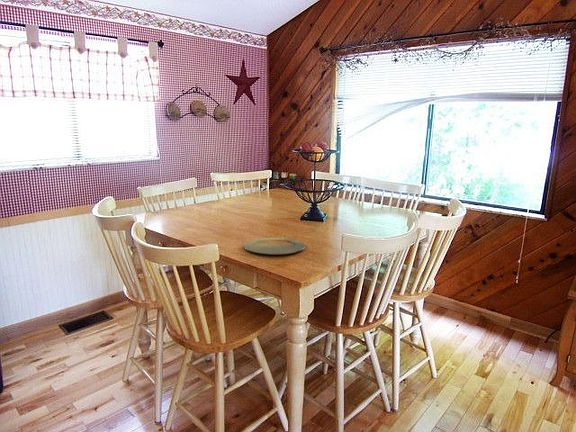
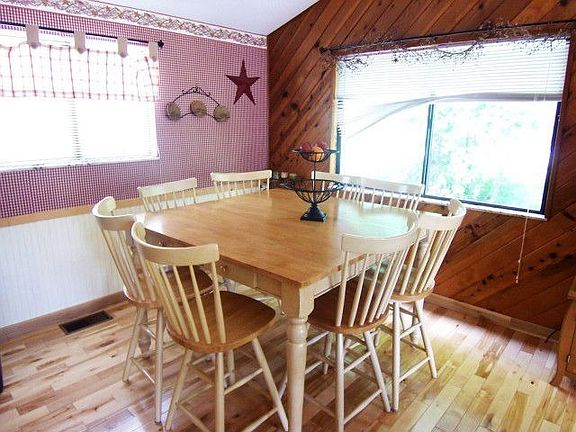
- plate [243,237,306,255]
